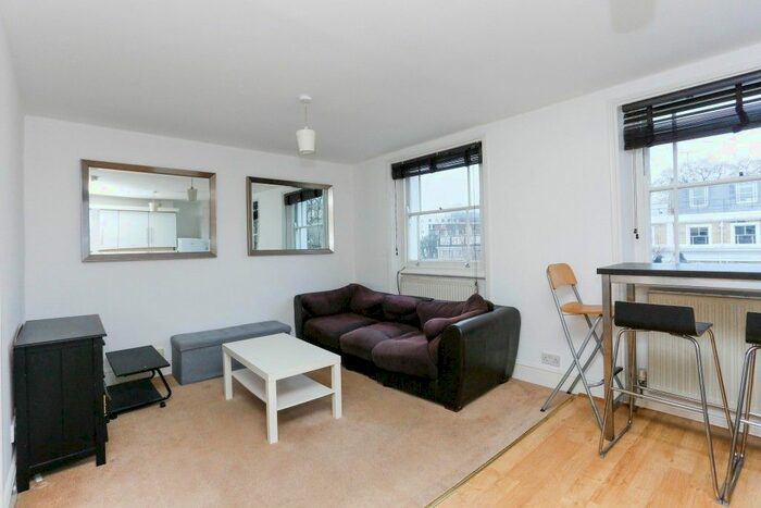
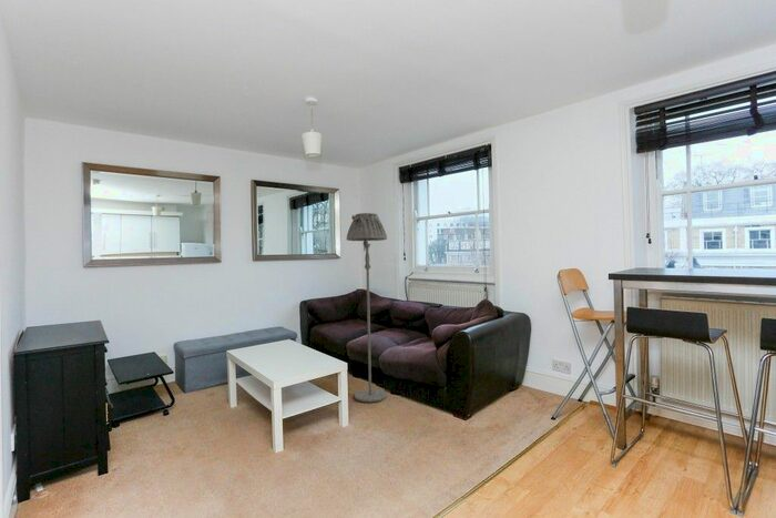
+ floor lamp [345,212,388,403]
